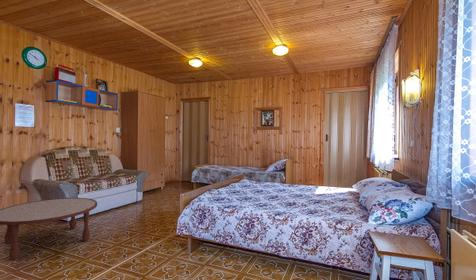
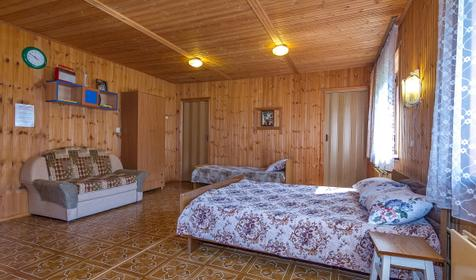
- coffee table [0,197,98,261]
